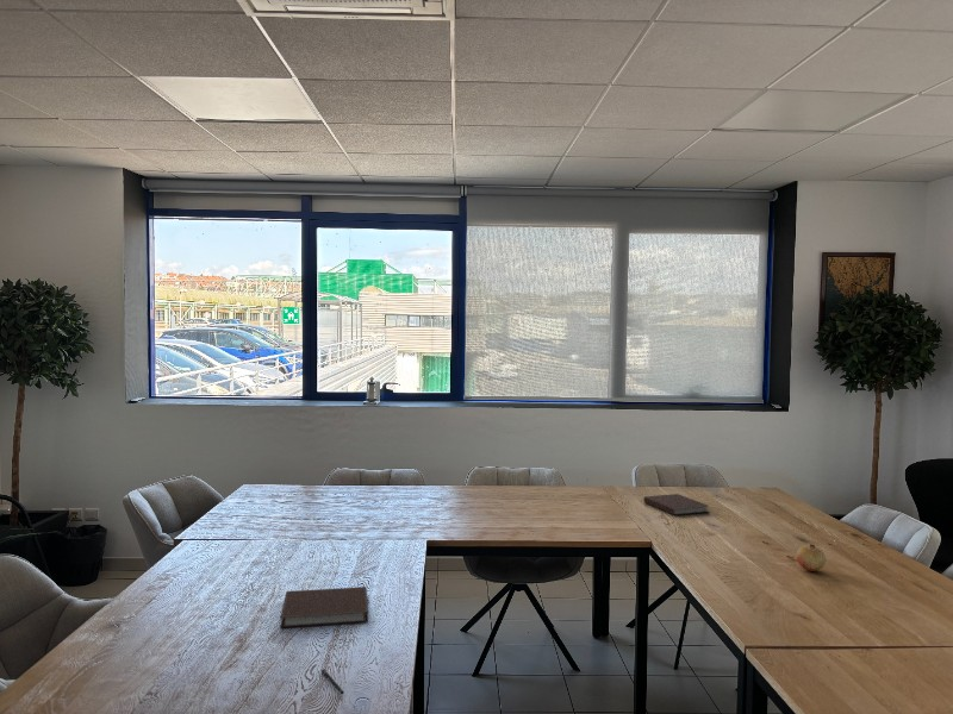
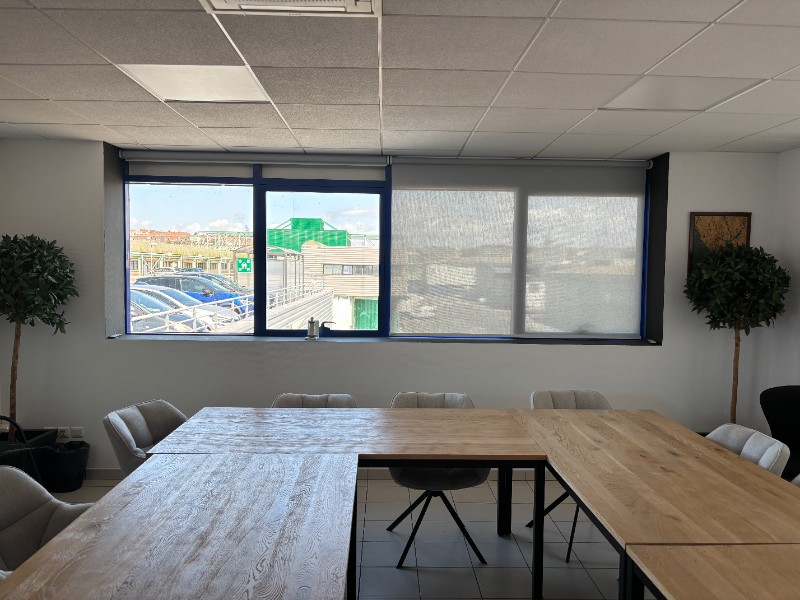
- notebook [279,585,369,628]
- pen [320,668,345,695]
- fruit [796,543,827,572]
- notebook [642,493,711,516]
